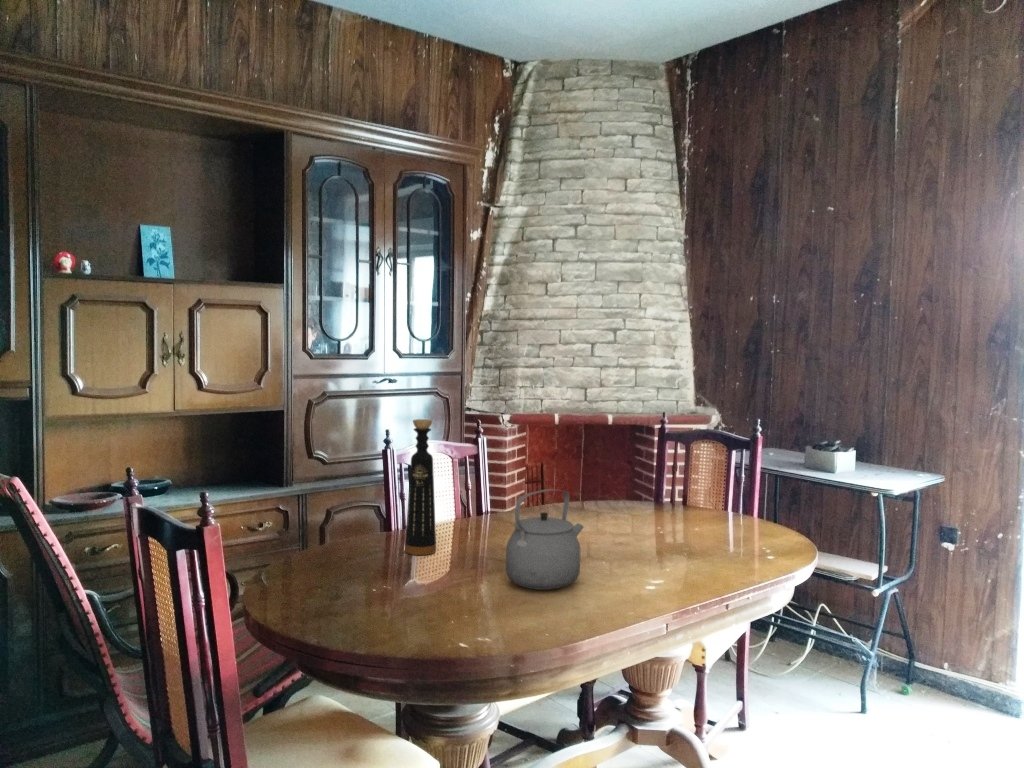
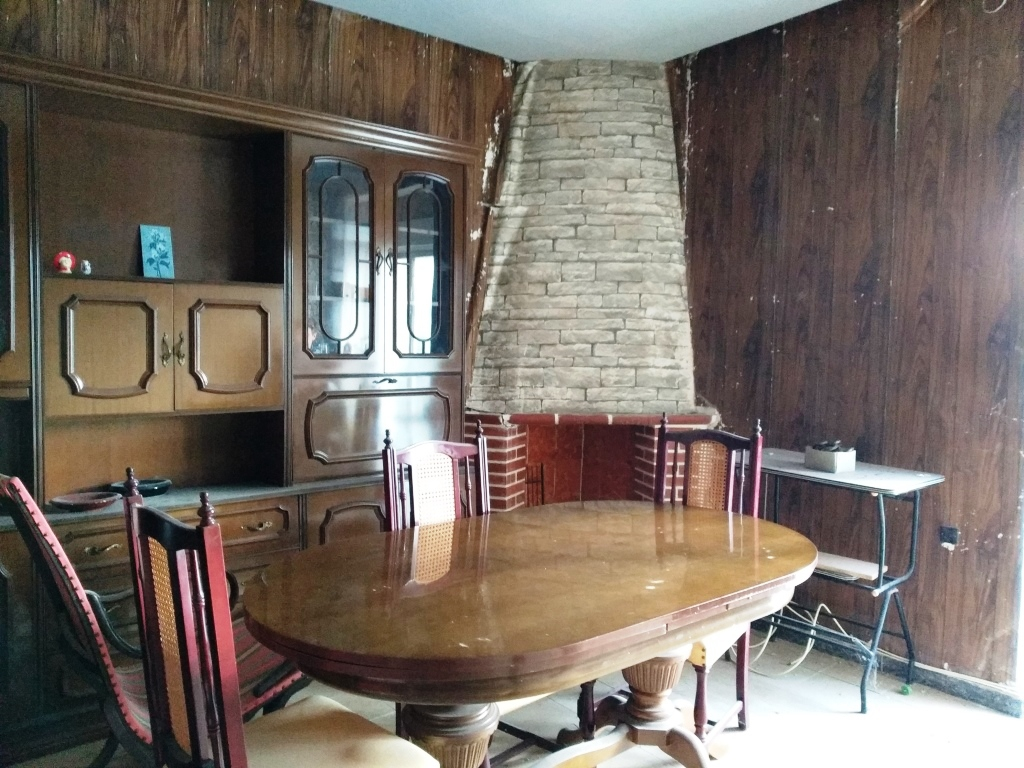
- bottle [404,418,437,556]
- tea kettle [505,488,585,591]
